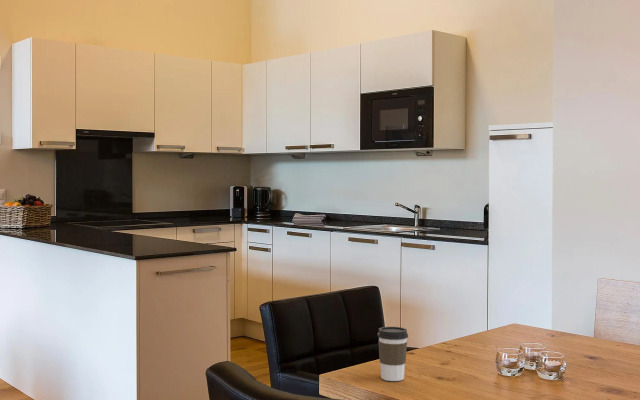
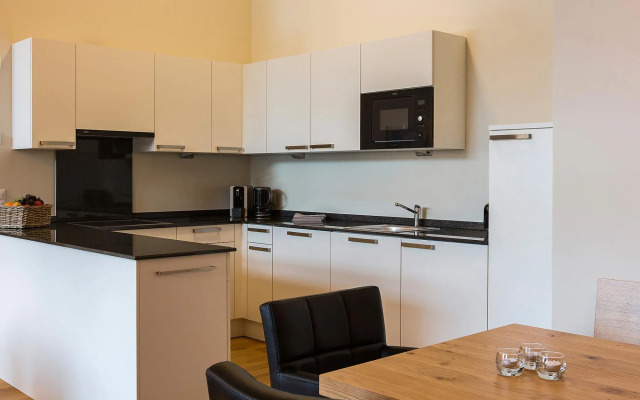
- coffee cup [377,326,409,382]
